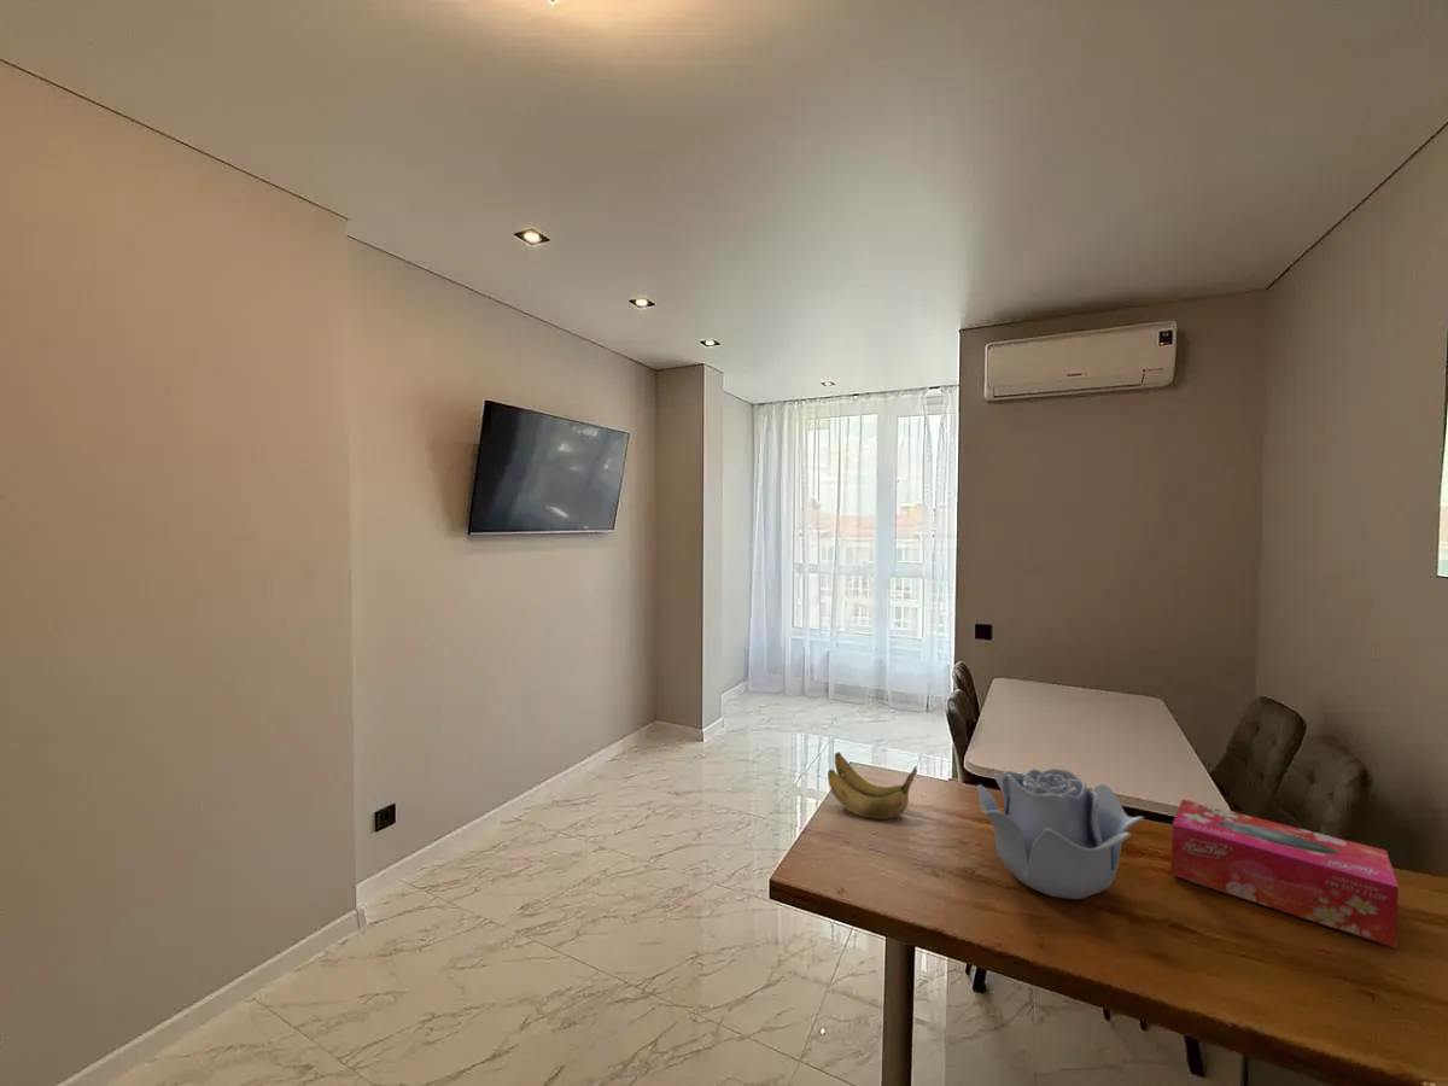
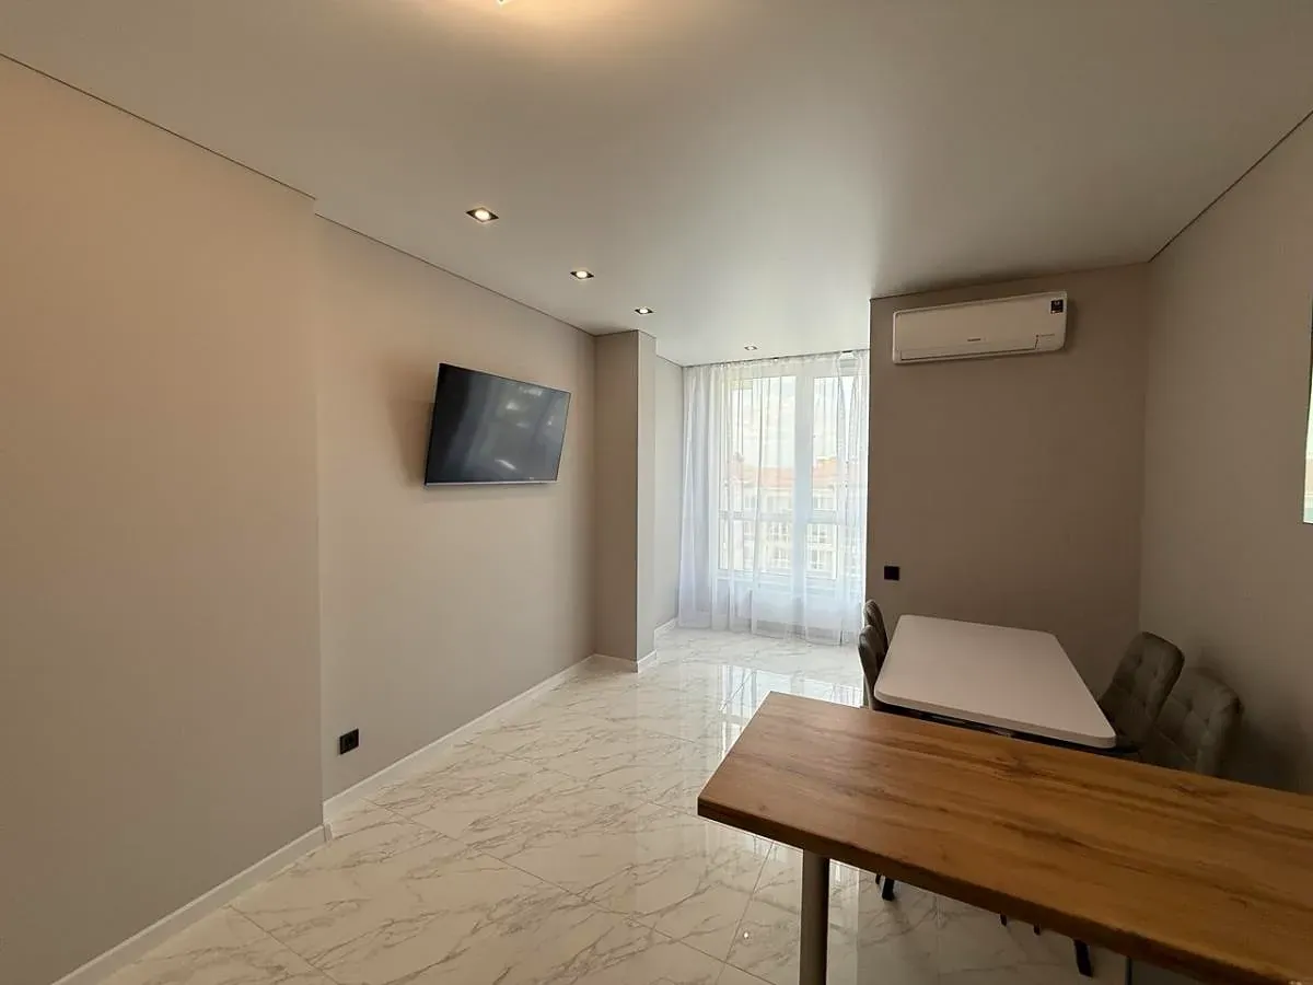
- decorative bowl [976,767,1145,900]
- tissue box [1170,798,1400,950]
- banana [827,751,918,821]
